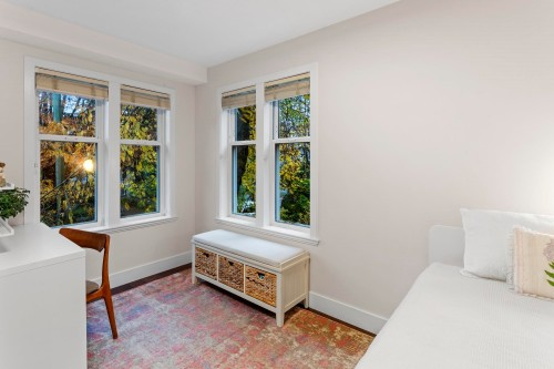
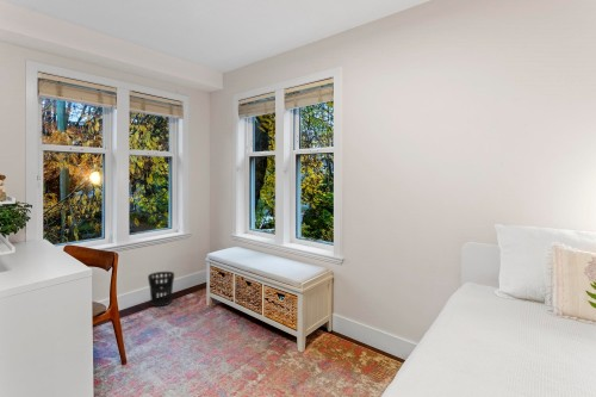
+ wastebasket [147,271,175,308]
